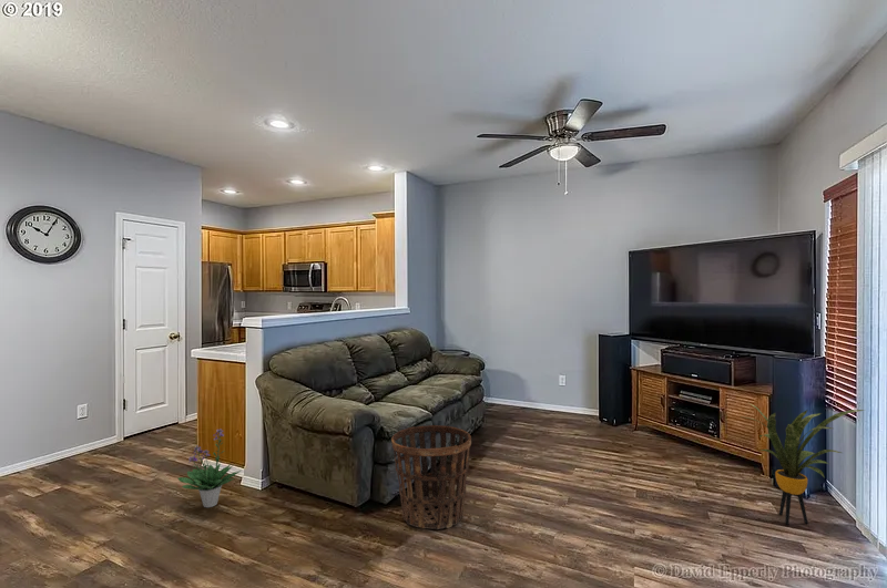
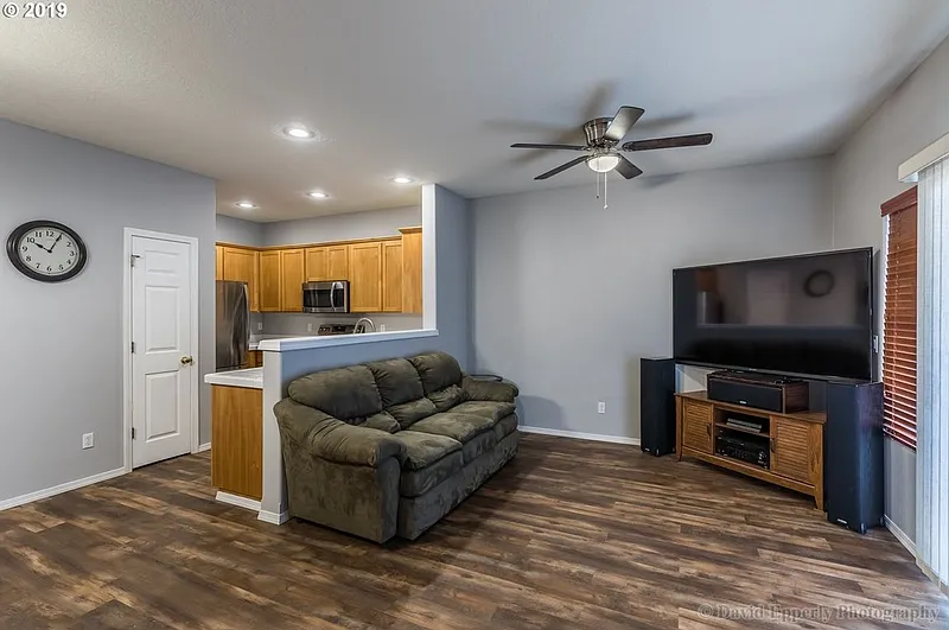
- house plant [740,402,865,526]
- potted plant [177,427,242,508]
- basket [390,424,472,530]
